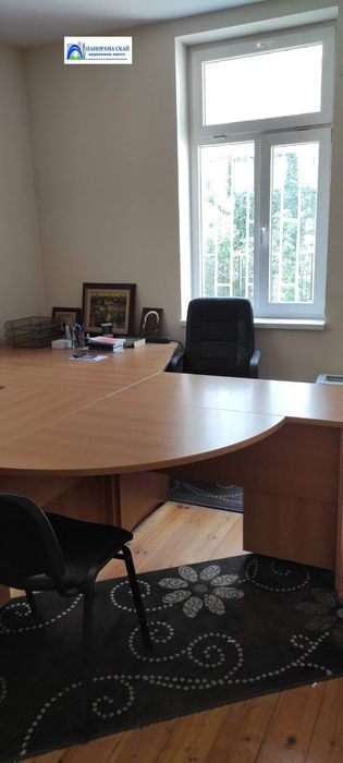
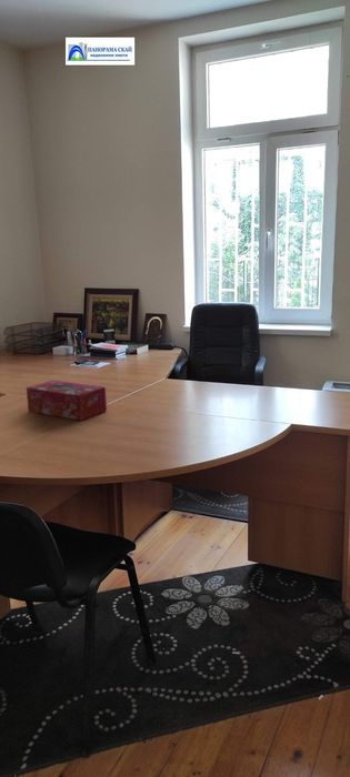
+ tissue box [26,380,108,422]
